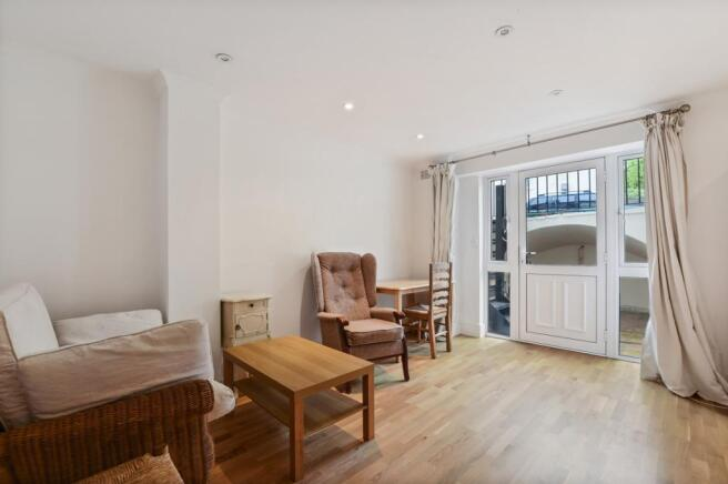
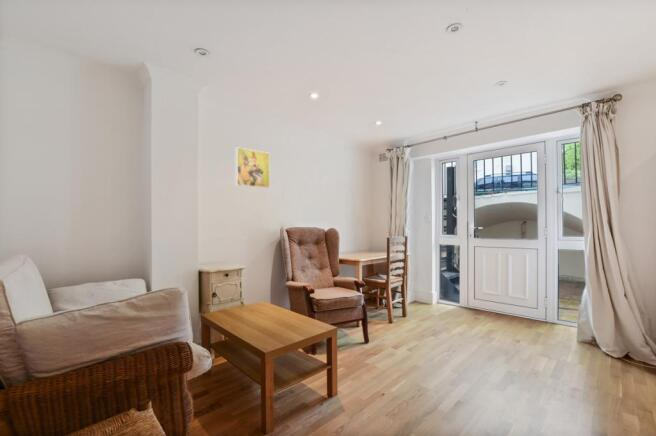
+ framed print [234,146,271,189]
